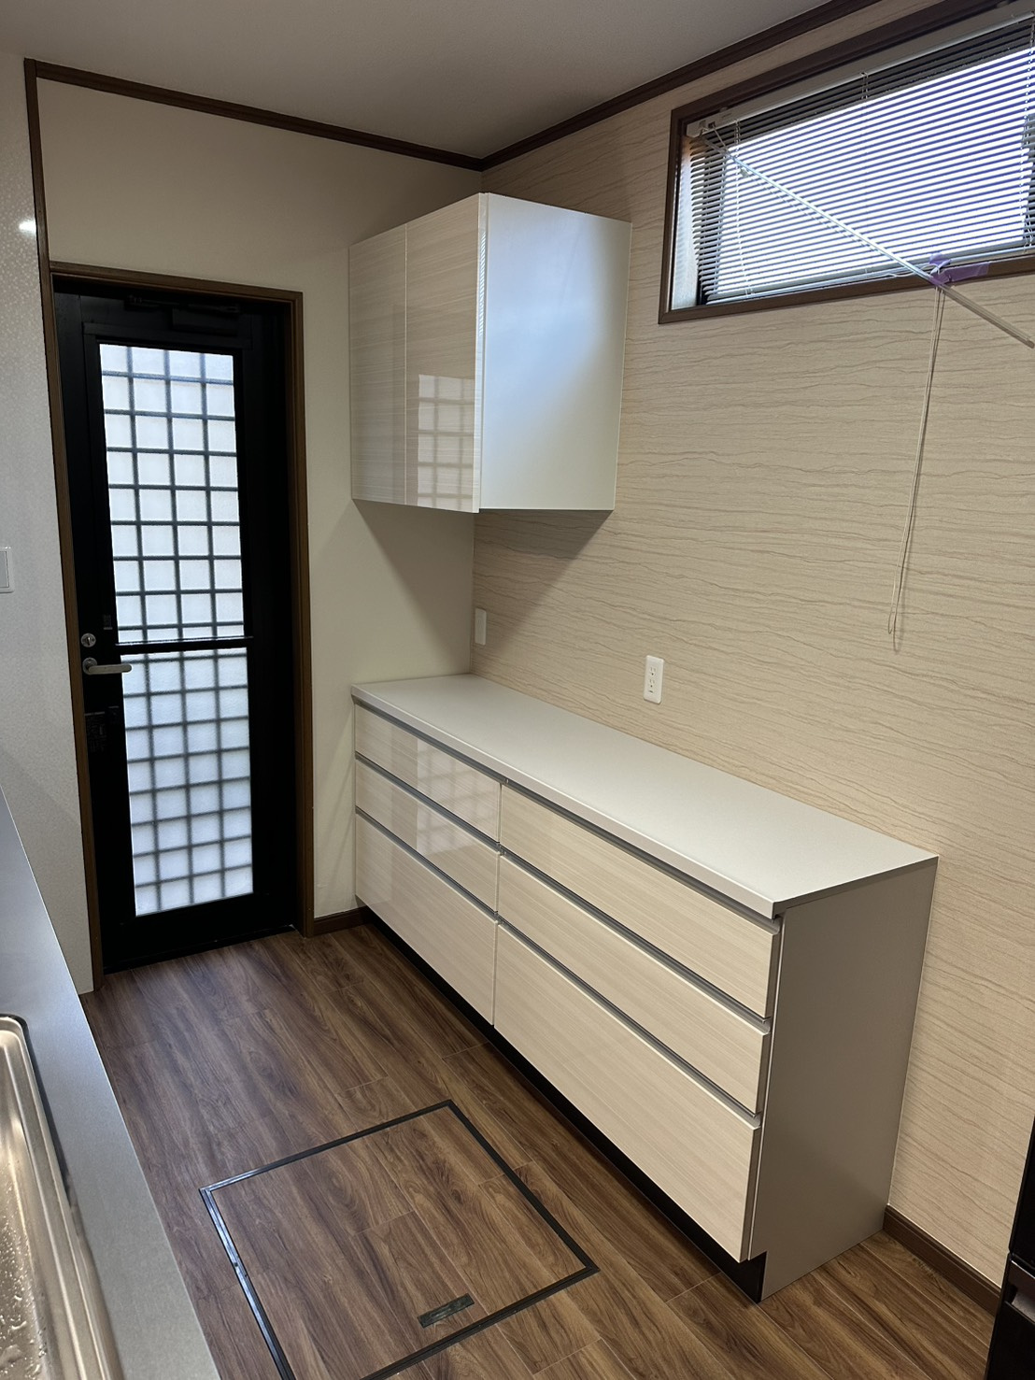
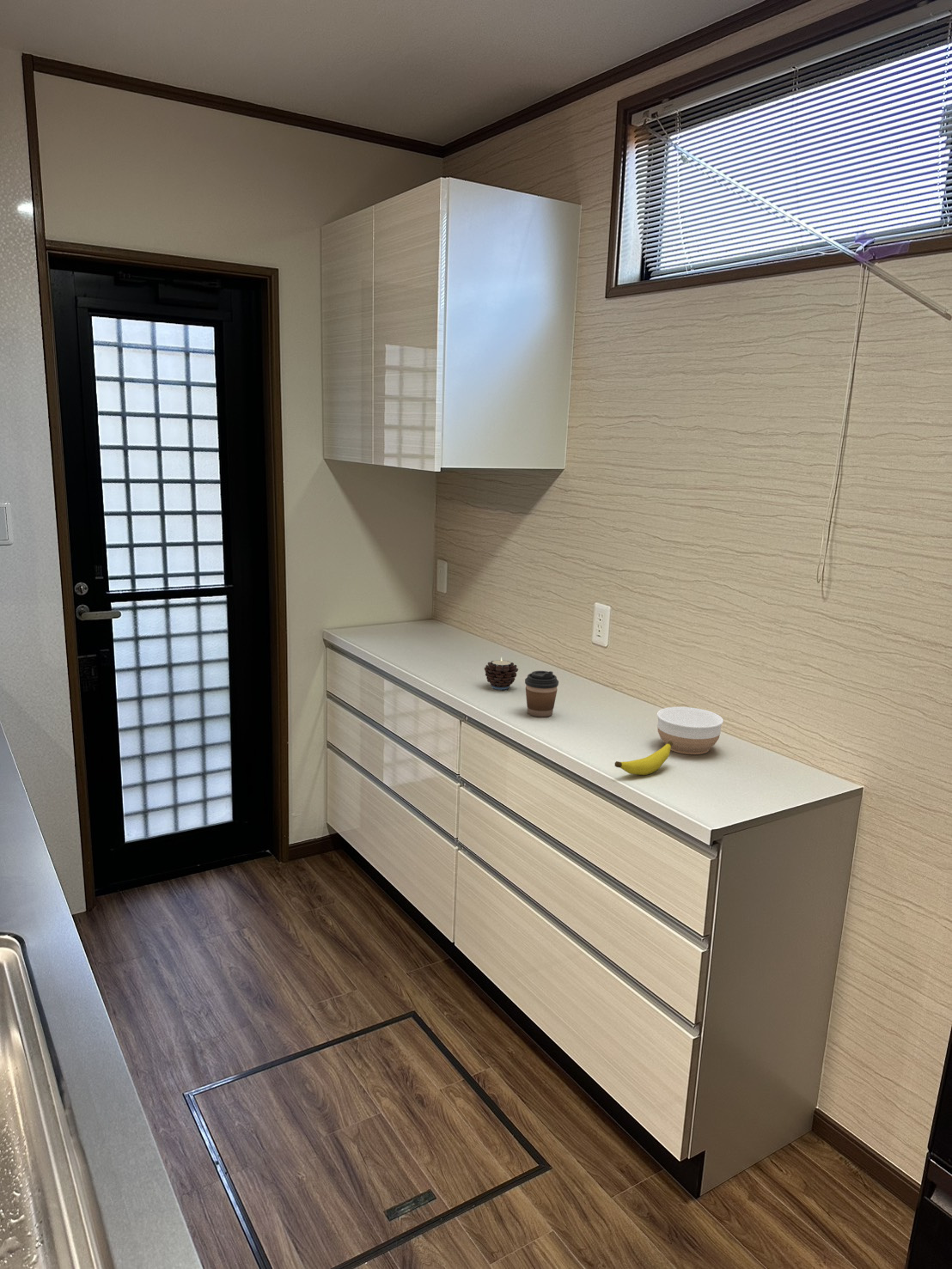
+ candle [484,657,519,691]
+ coffee cup [524,670,559,717]
+ bowl [656,706,724,755]
+ banana [614,741,673,776]
